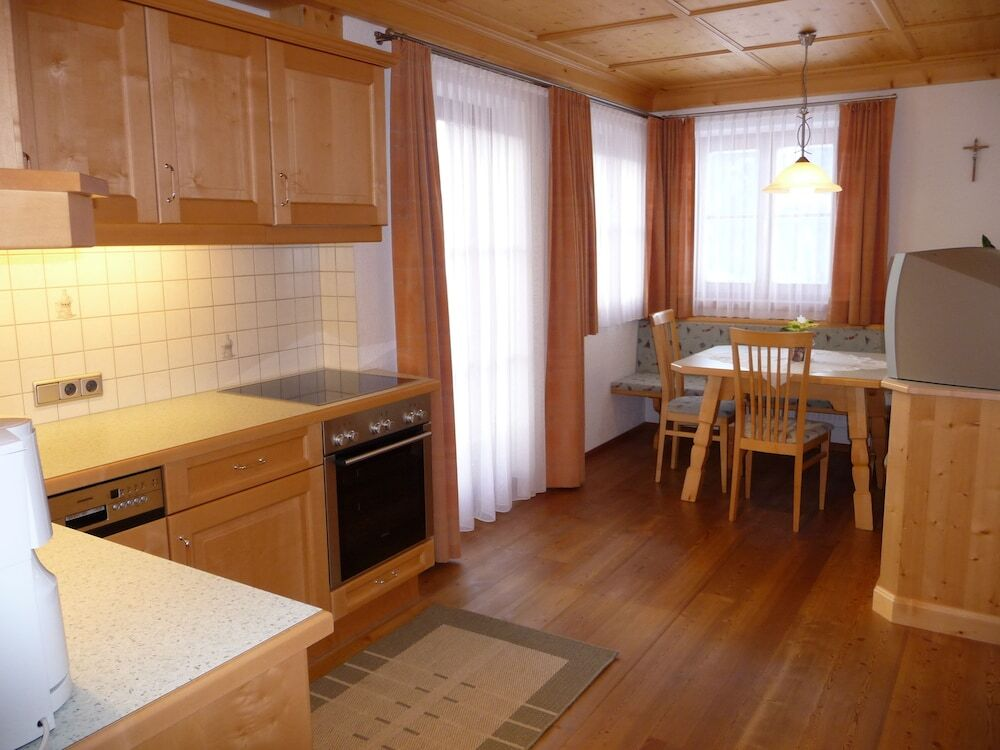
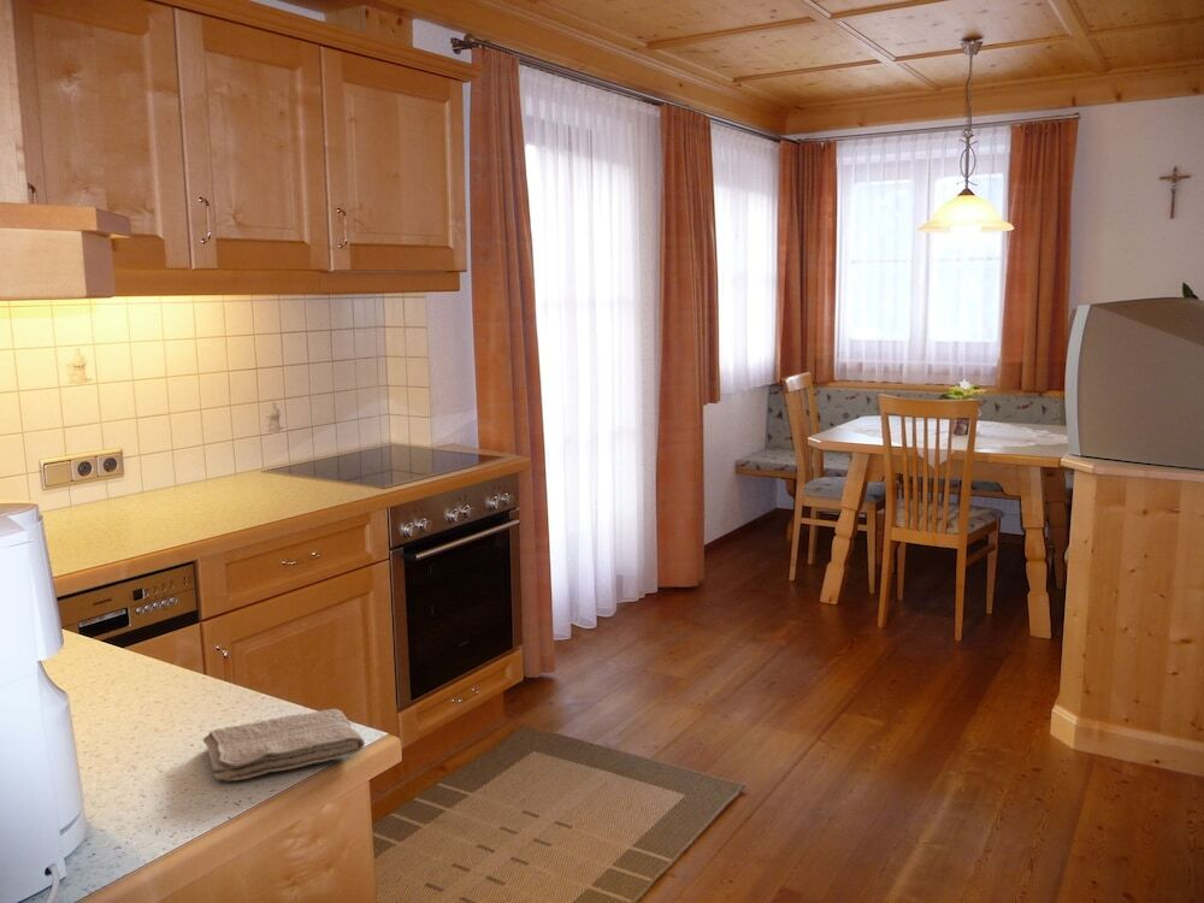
+ washcloth [201,708,366,783]
